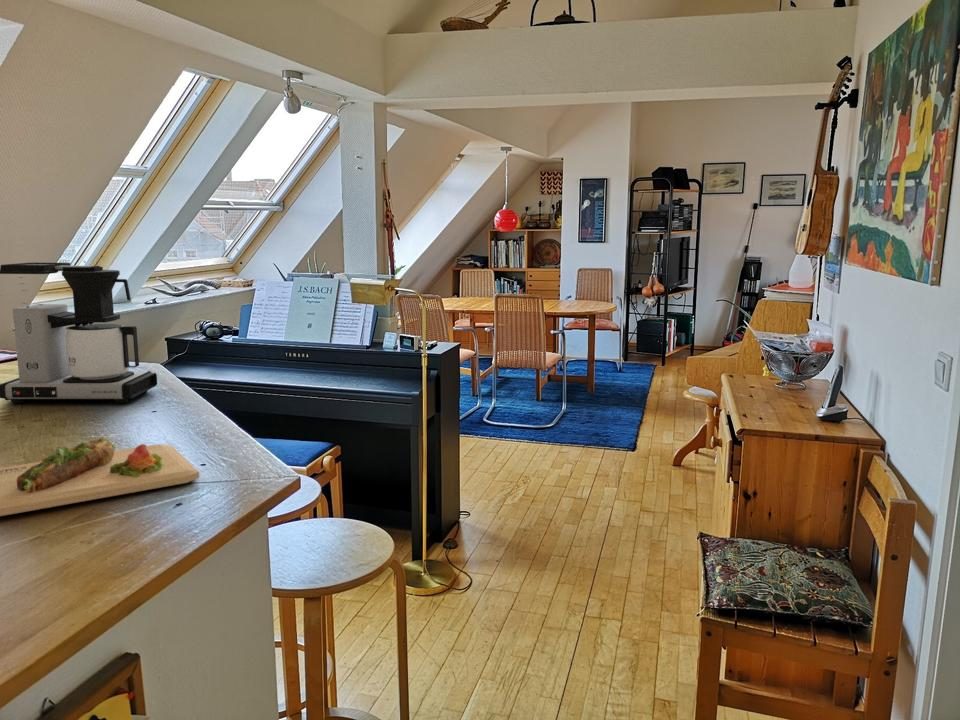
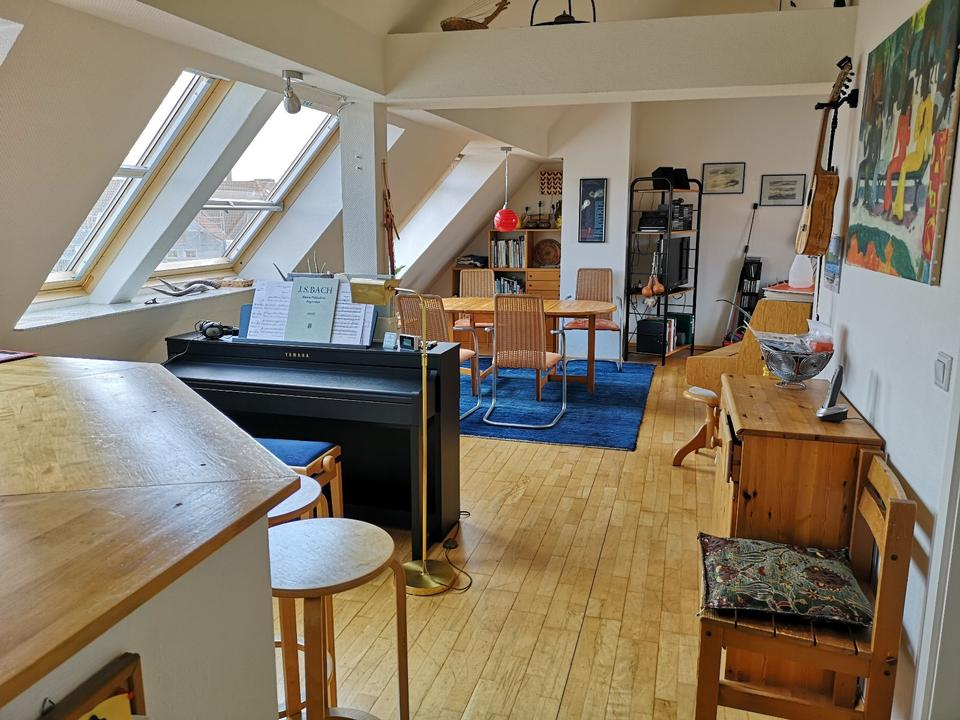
- cutting board [0,436,200,517]
- coffee maker [0,262,158,404]
